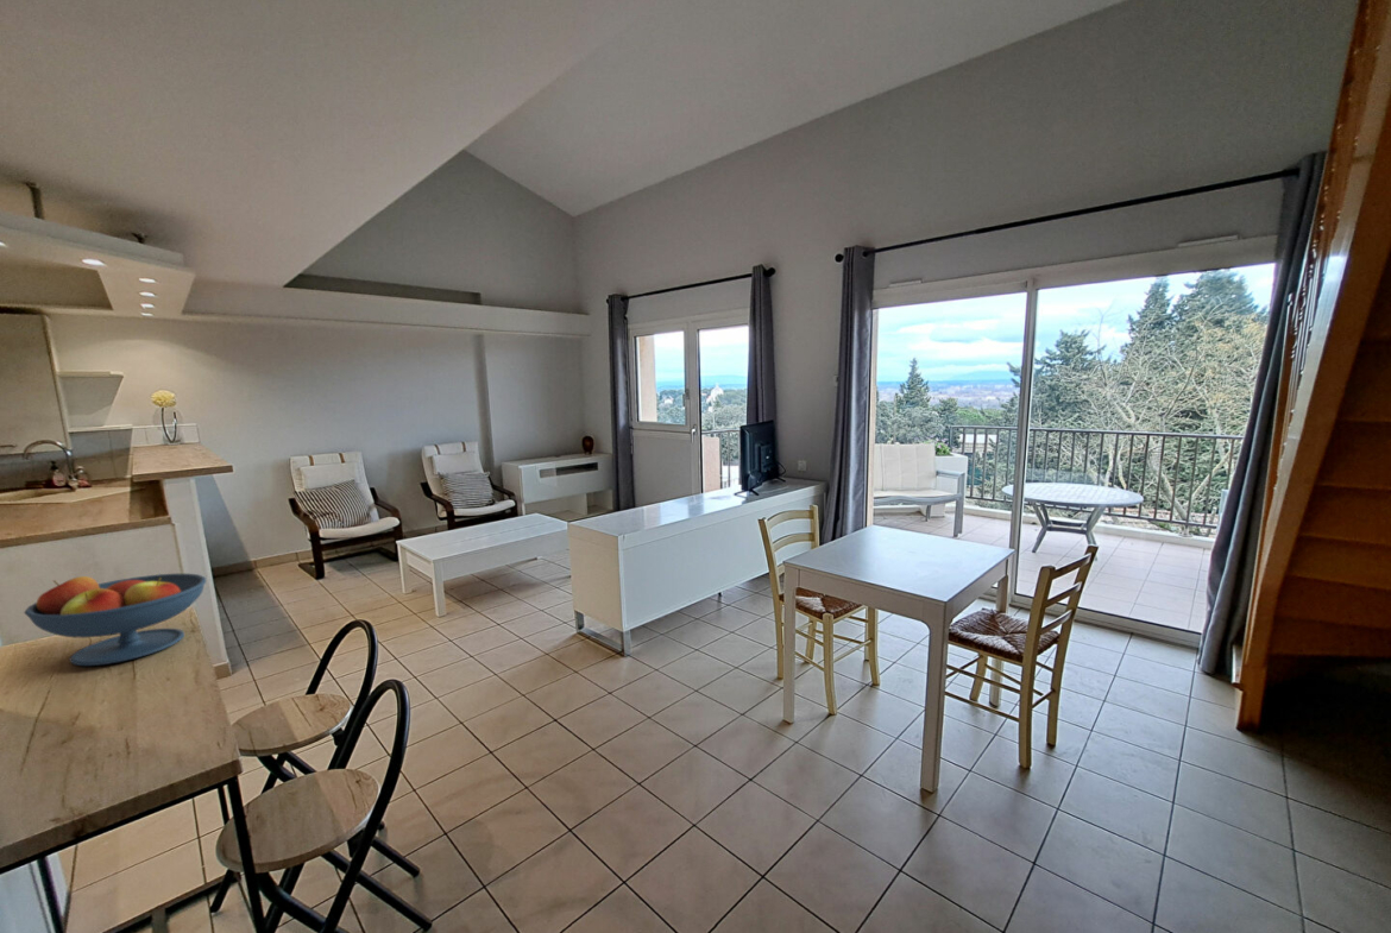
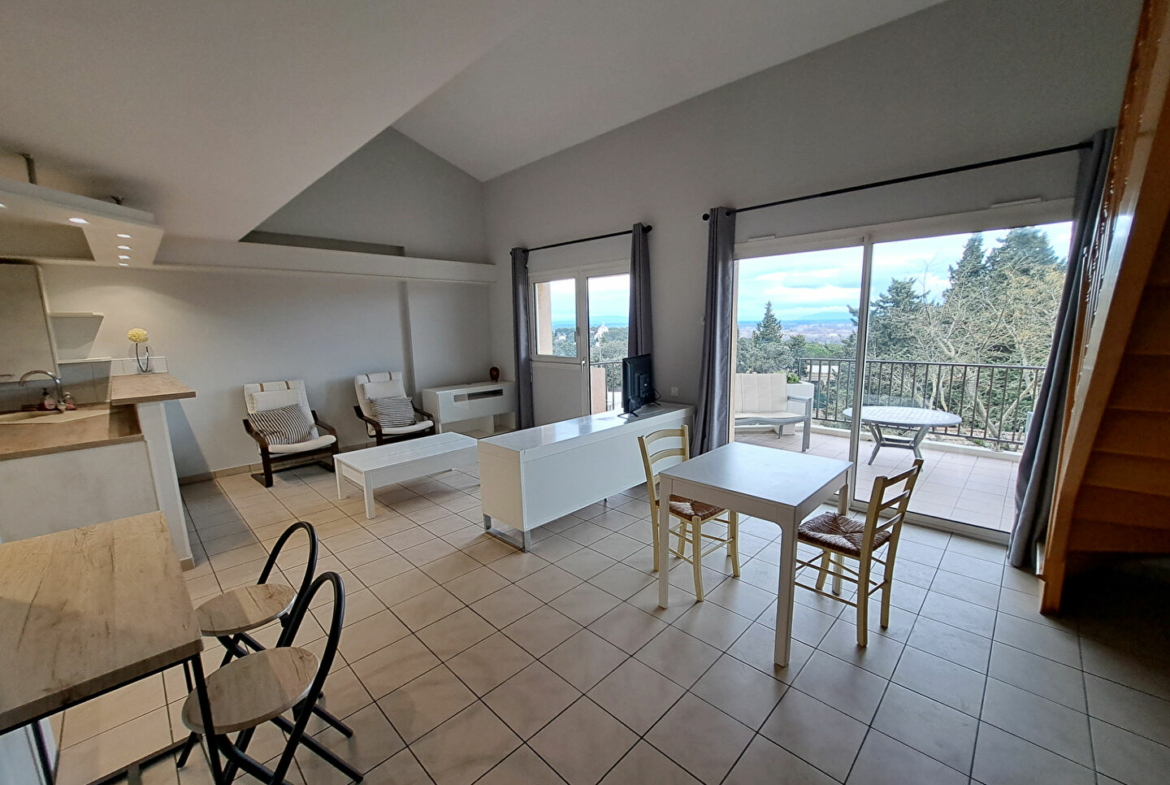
- fruit bowl [23,573,207,667]
